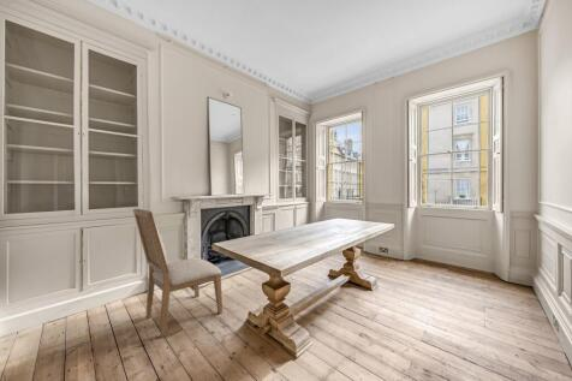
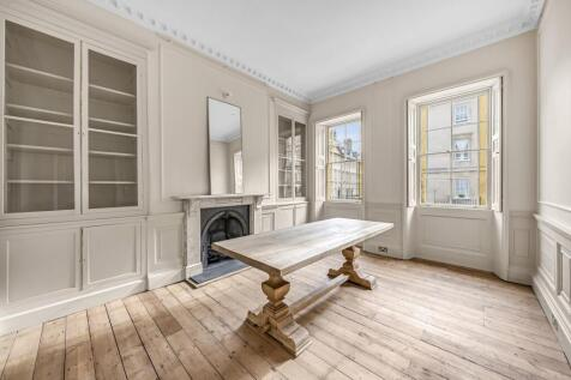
- chair [132,208,224,338]
